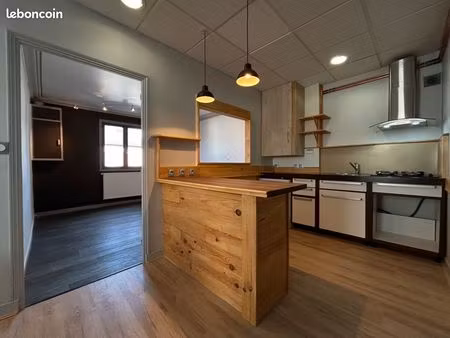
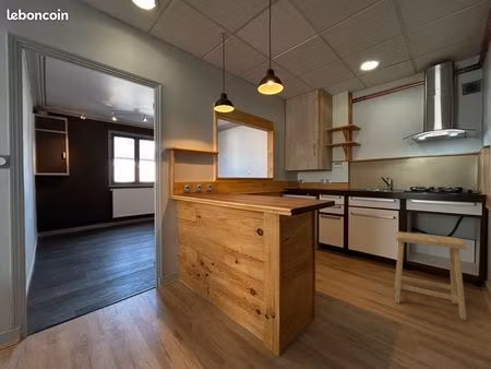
+ stool [394,230,468,321]
